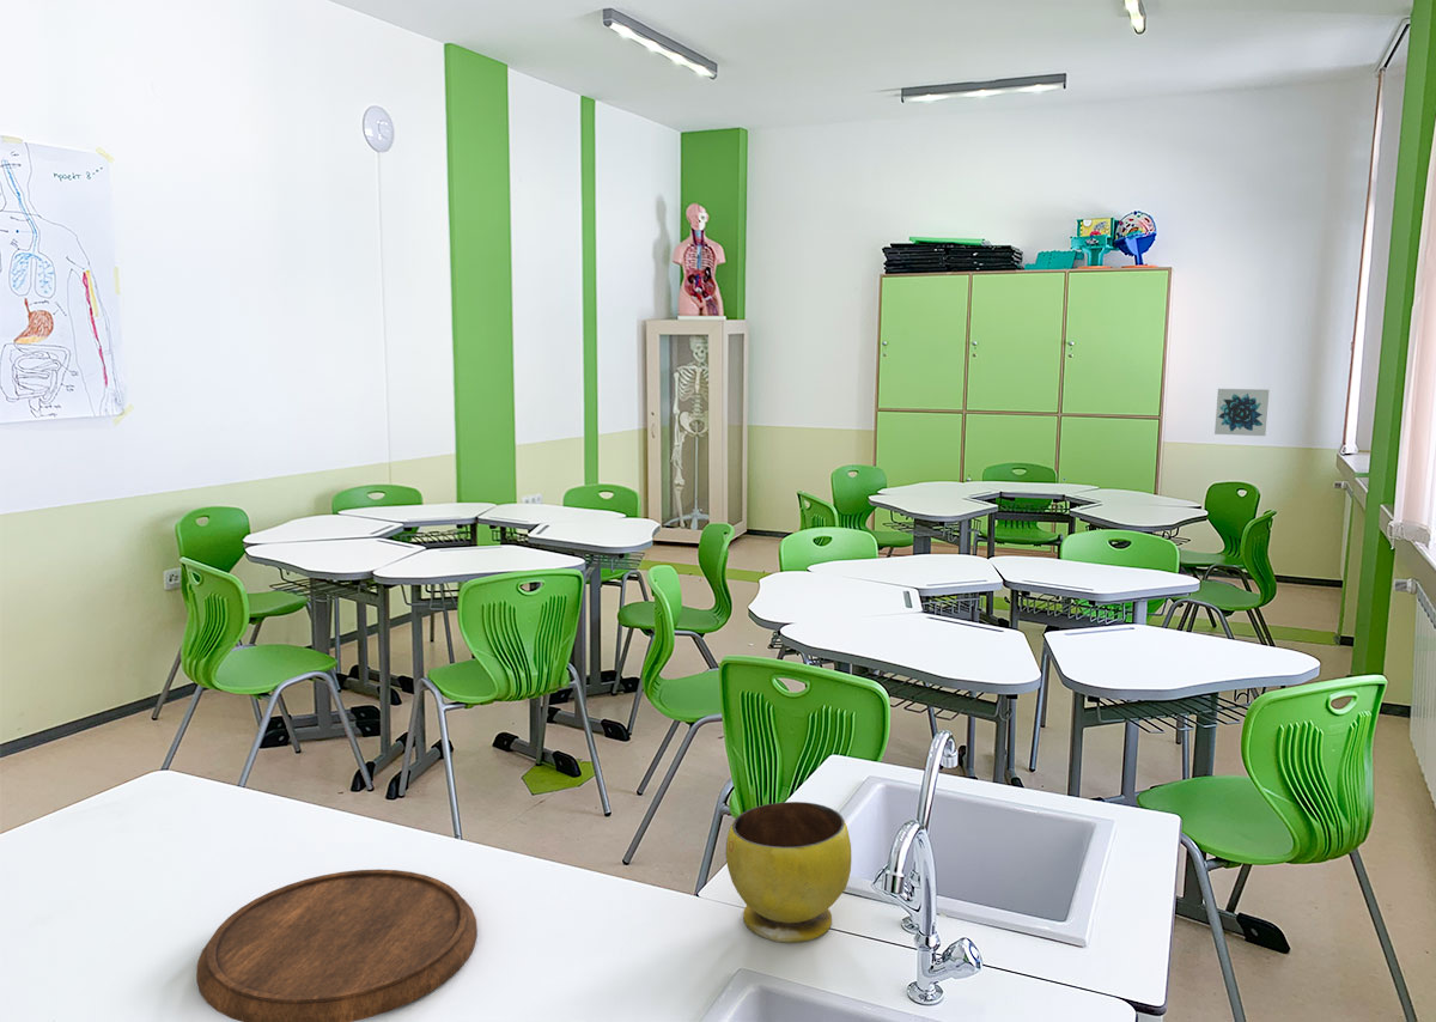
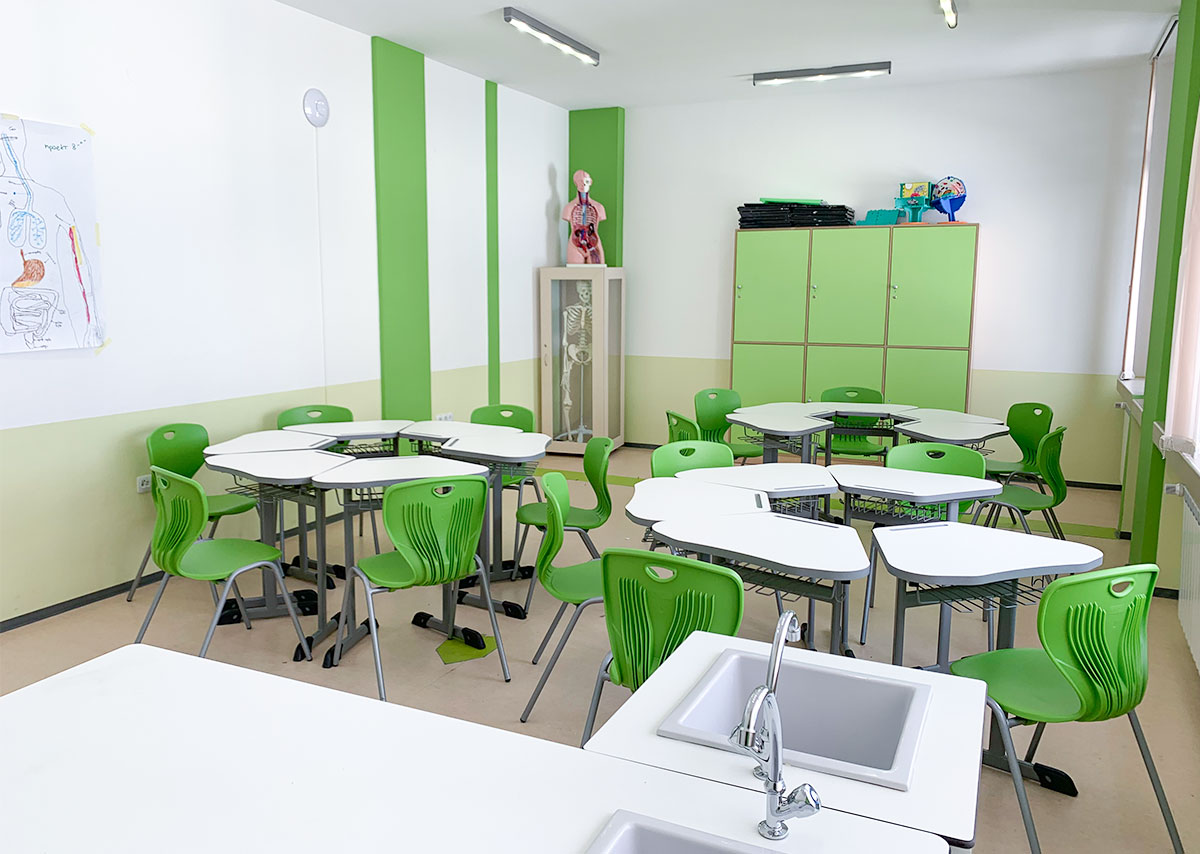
- wall art [1213,388,1271,437]
- cutting board [195,869,479,1022]
- bowl [725,801,853,944]
